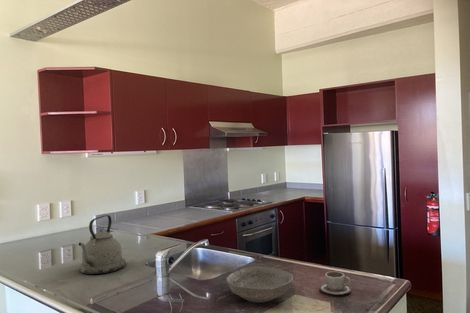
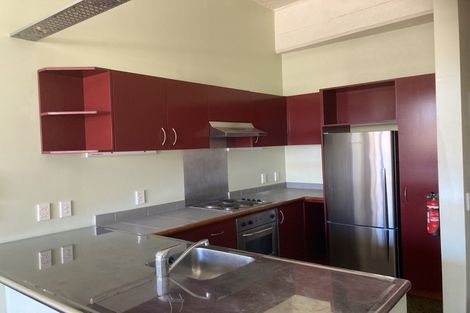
- cup [319,271,353,296]
- kettle [78,214,127,275]
- bowl [225,266,294,304]
